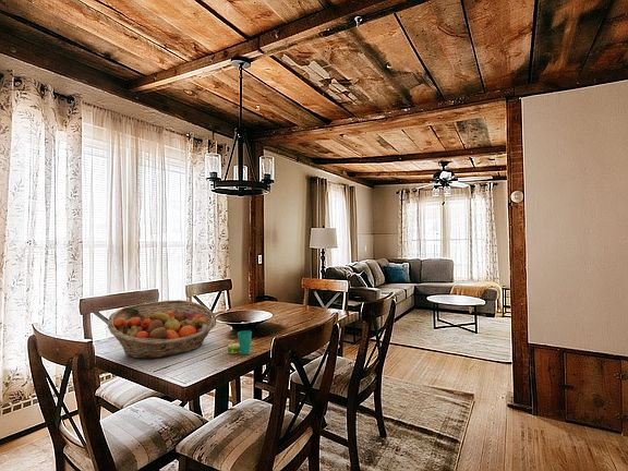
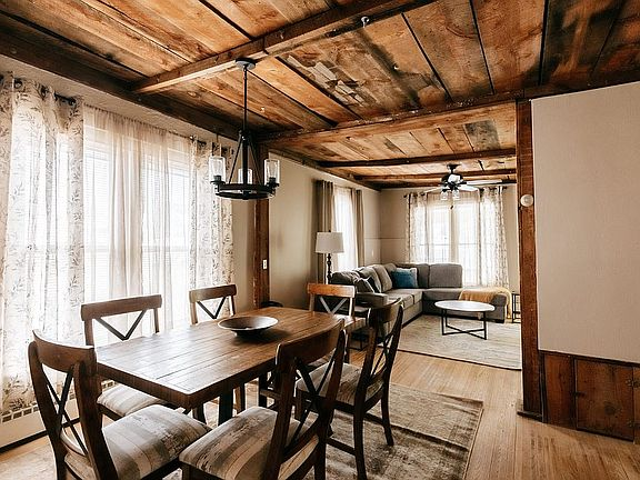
- fruit basket [107,299,217,360]
- cup [226,329,253,355]
